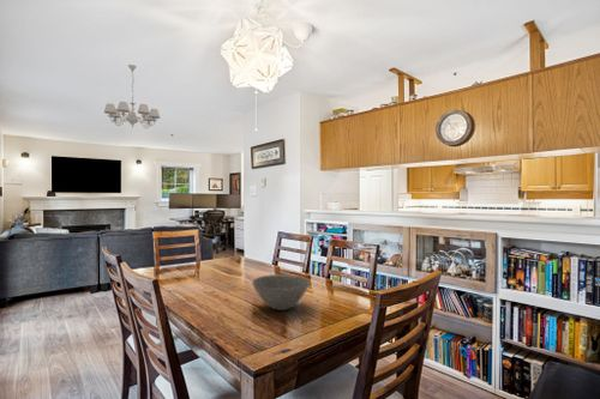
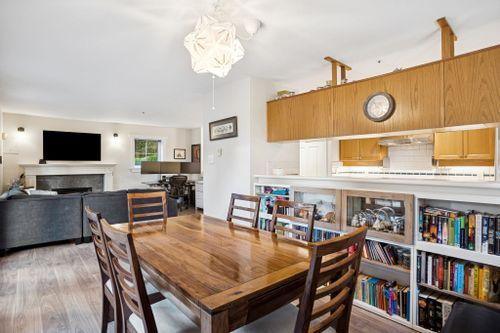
- bowl [251,273,312,312]
- chandelier [103,64,161,129]
